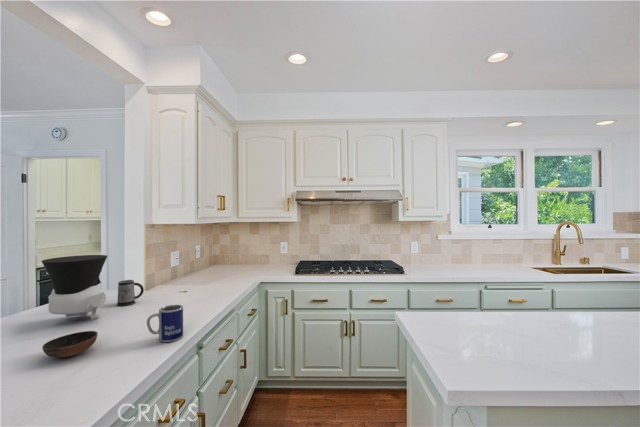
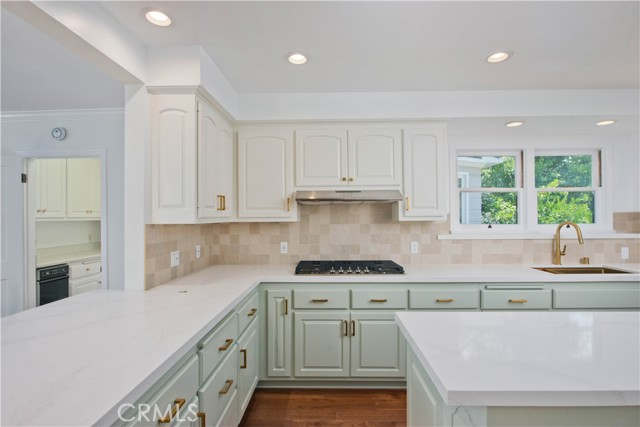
- mug [146,304,184,343]
- bowl [41,330,99,359]
- mug [116,279,145,307]
- hat [41,254,108,320]
